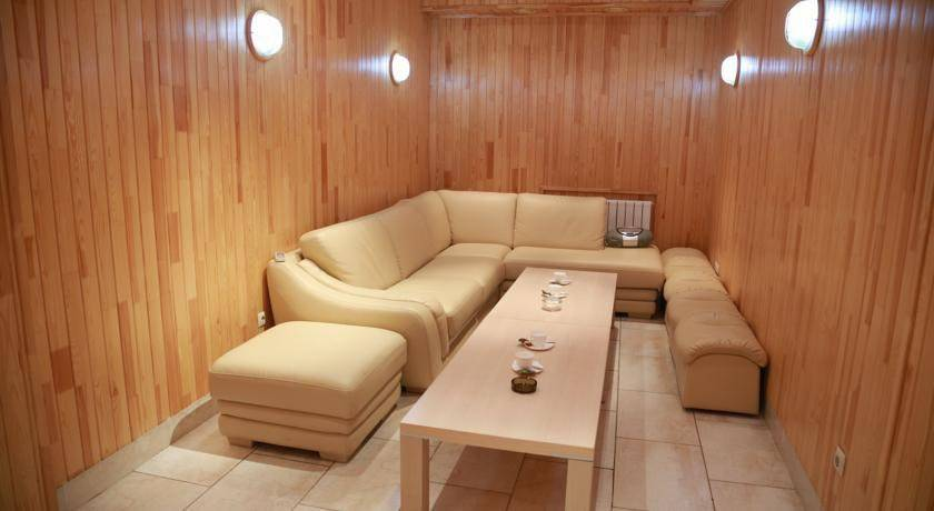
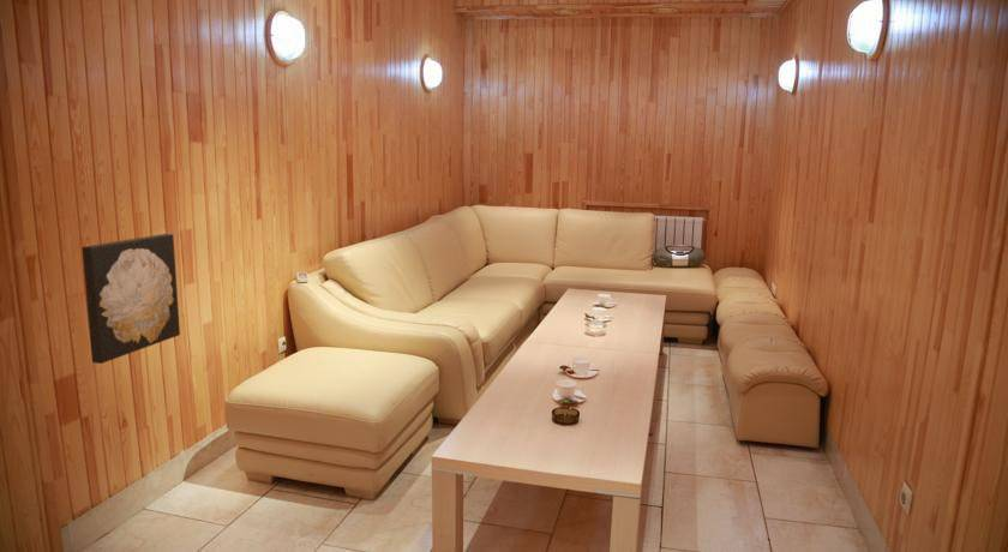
+ wall art [80,233,181,365]
